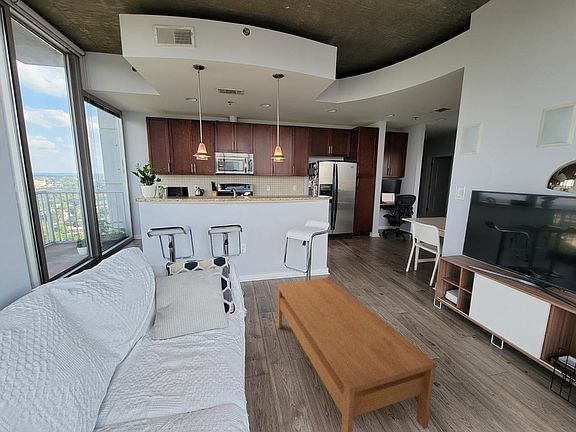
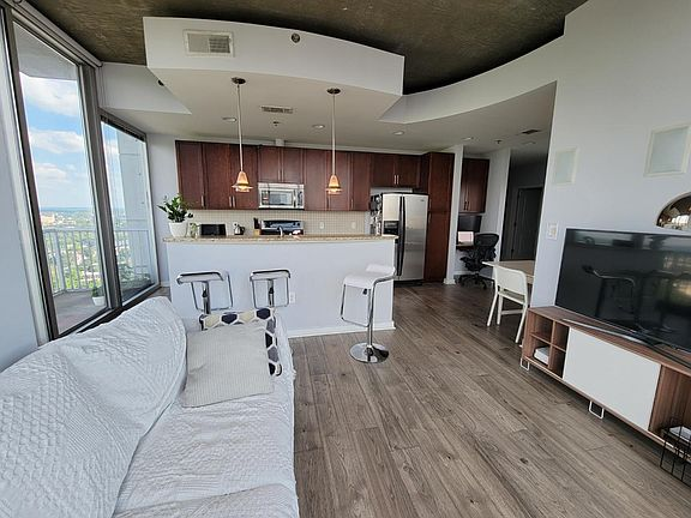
- coffee table [276,277,437,432]
